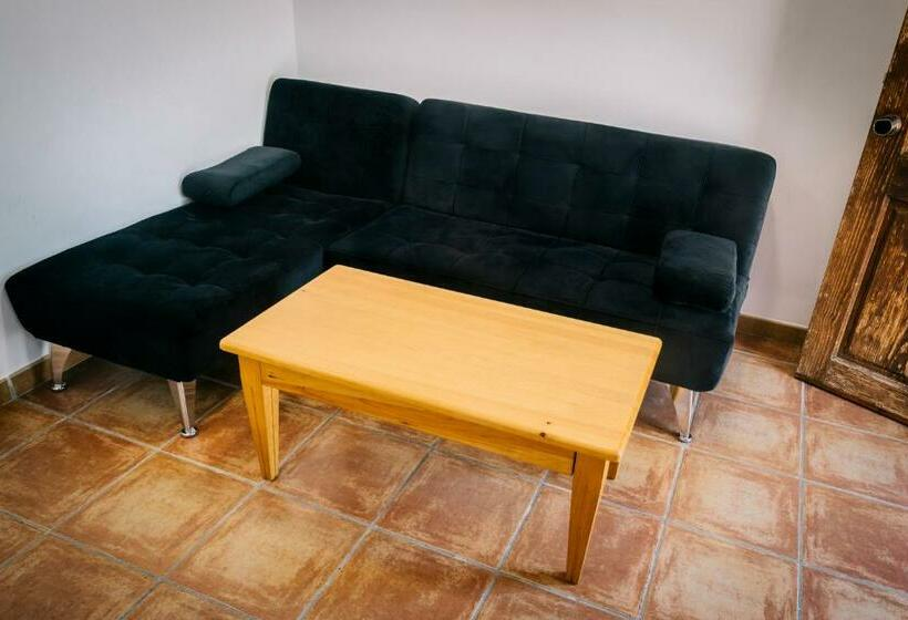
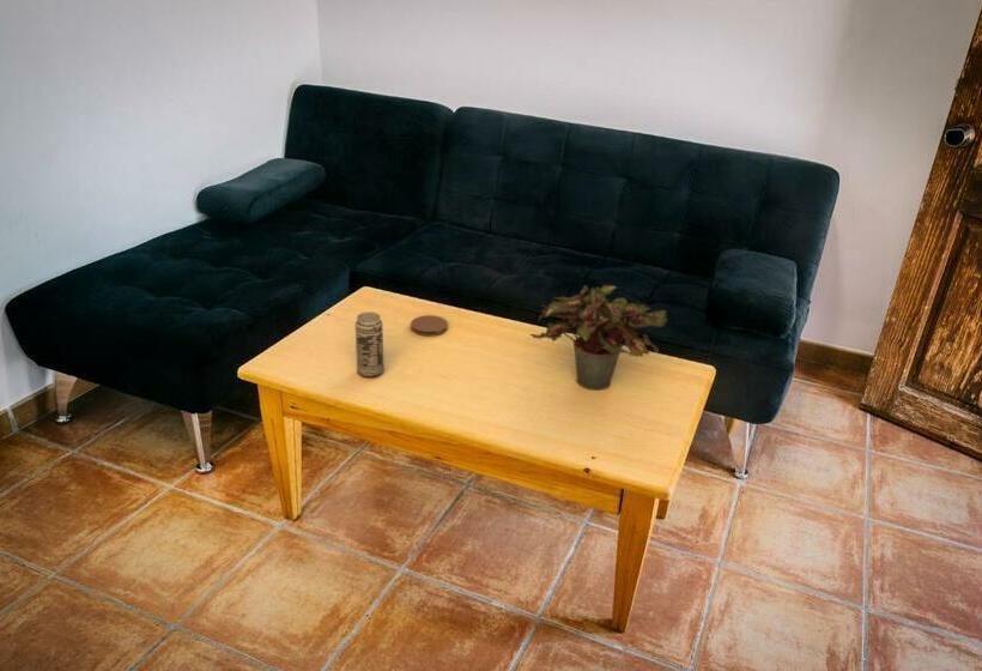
+ potted plant [528,284,668,391]
+ beverage can [354,310,384,379]
+ coaster [410,314,449,338]
